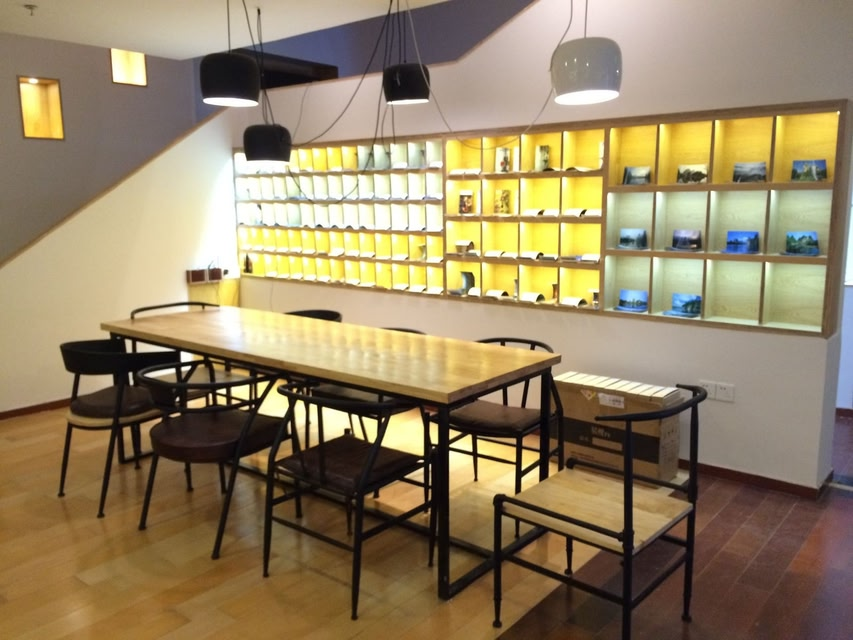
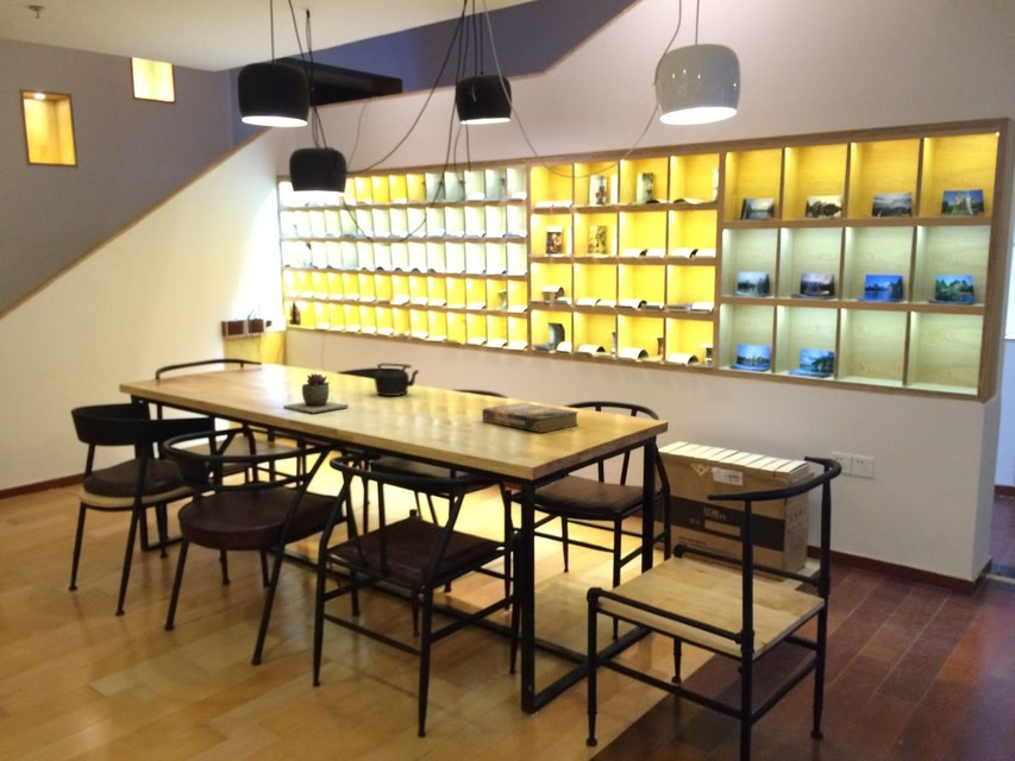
+ book [481,402,581,434]
+ succulent plant [282,372,350,414]
+ teapot [372,363,420,397]
